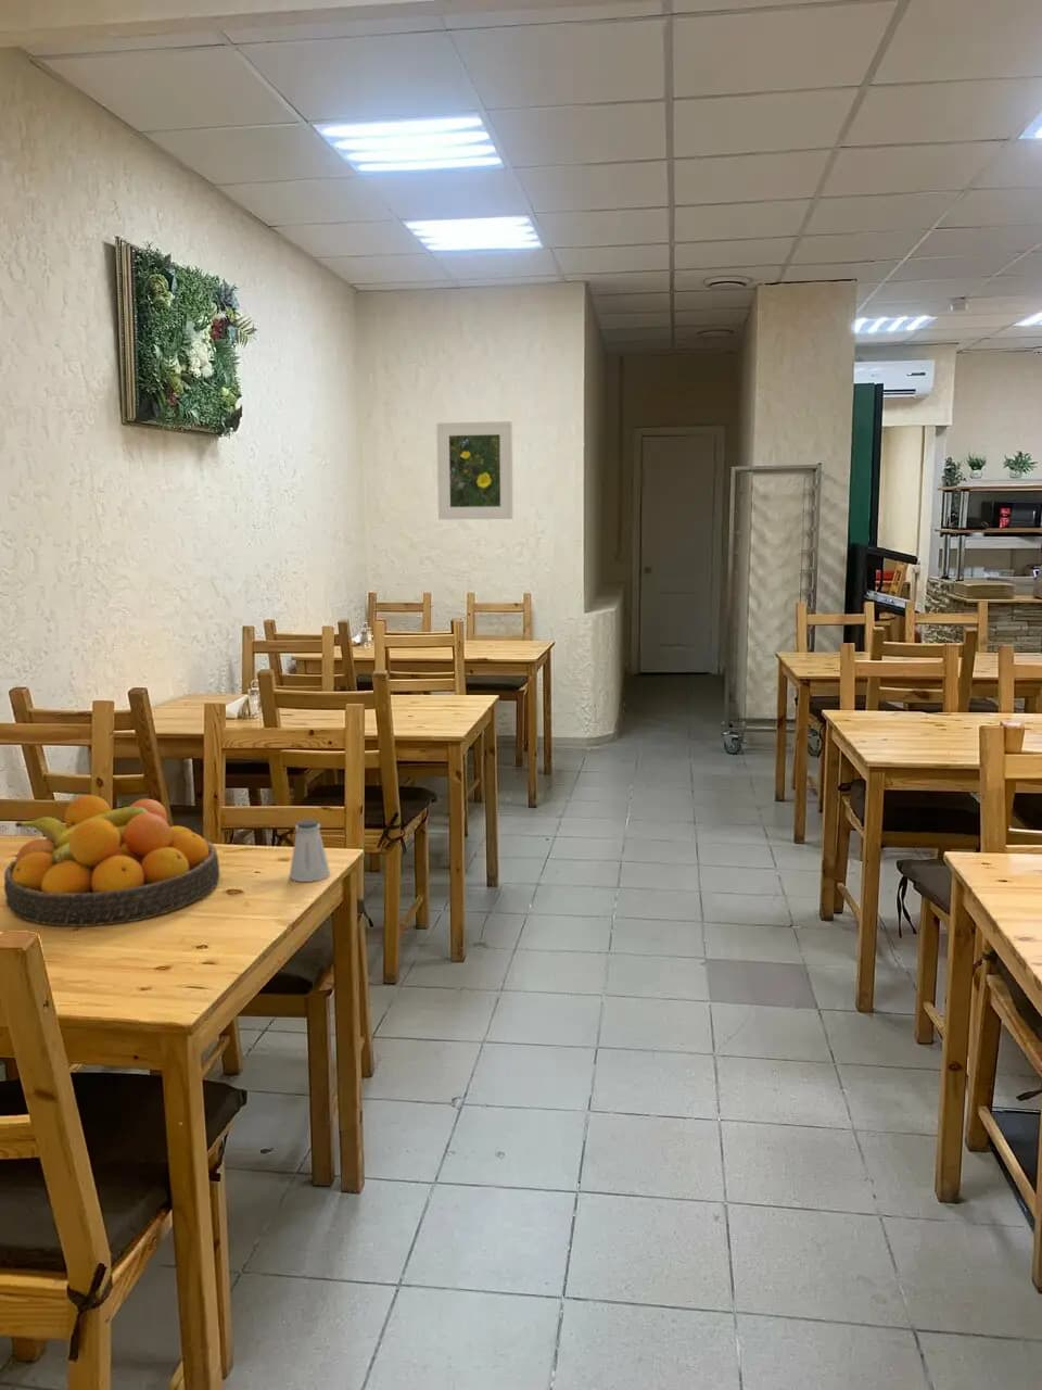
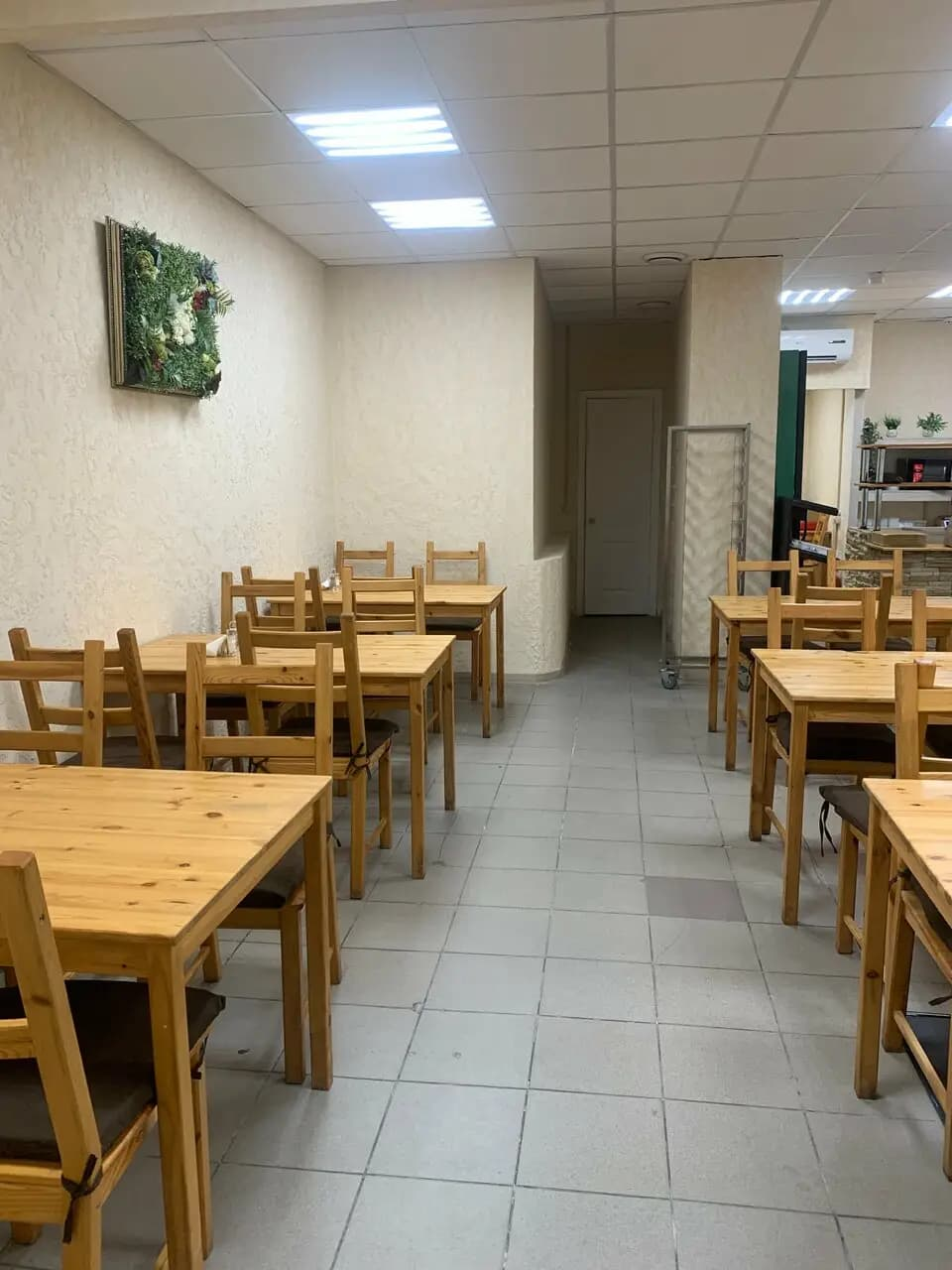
- saltshaker [289,819,331,883]
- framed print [436,420,514,520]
- fruit bowl [3,794,220,927]
